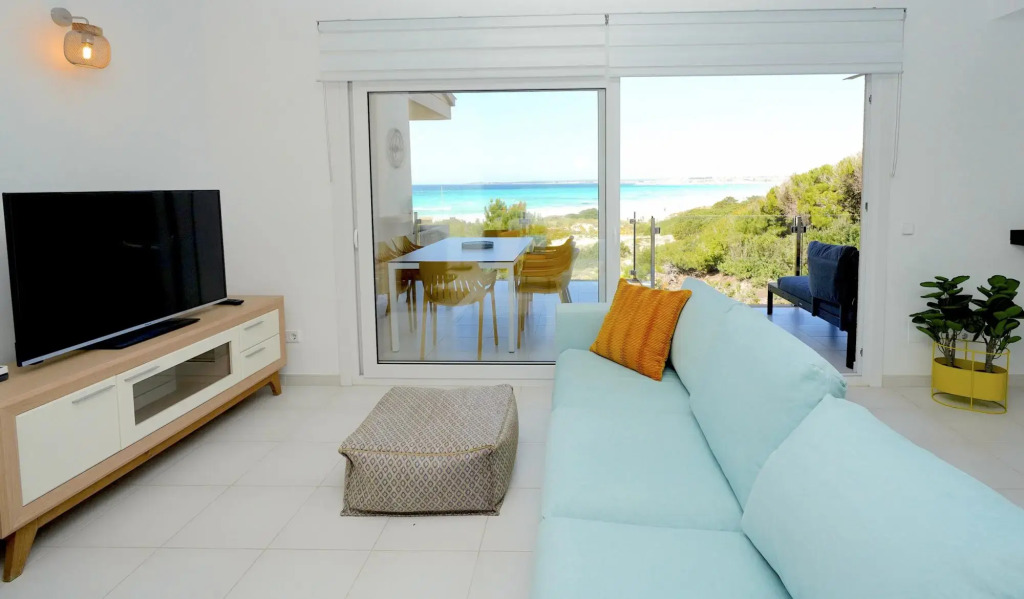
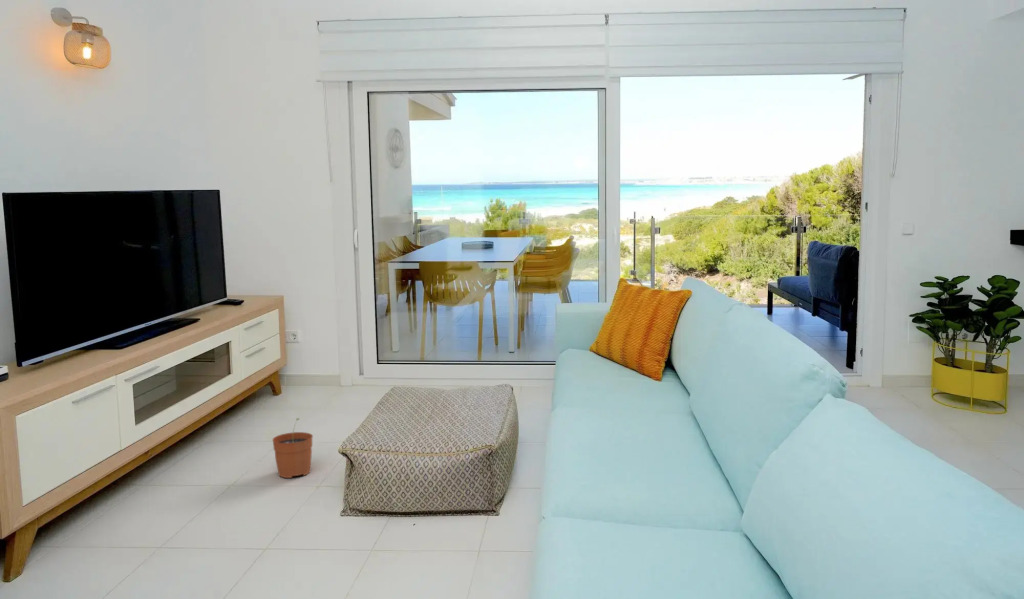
+ plant pot [272,417,314,479]
